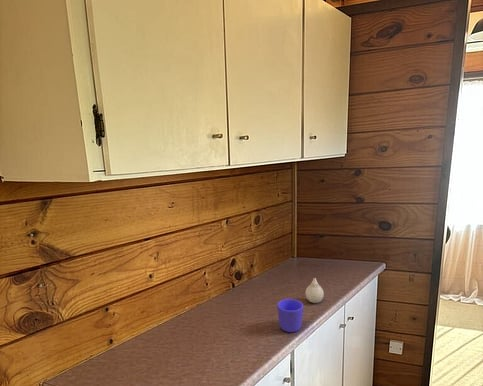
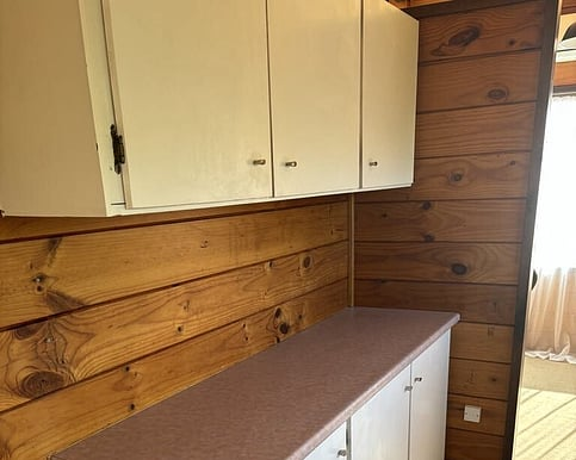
- vase [304,277,325,304]
- mug [276,298,304,333]
